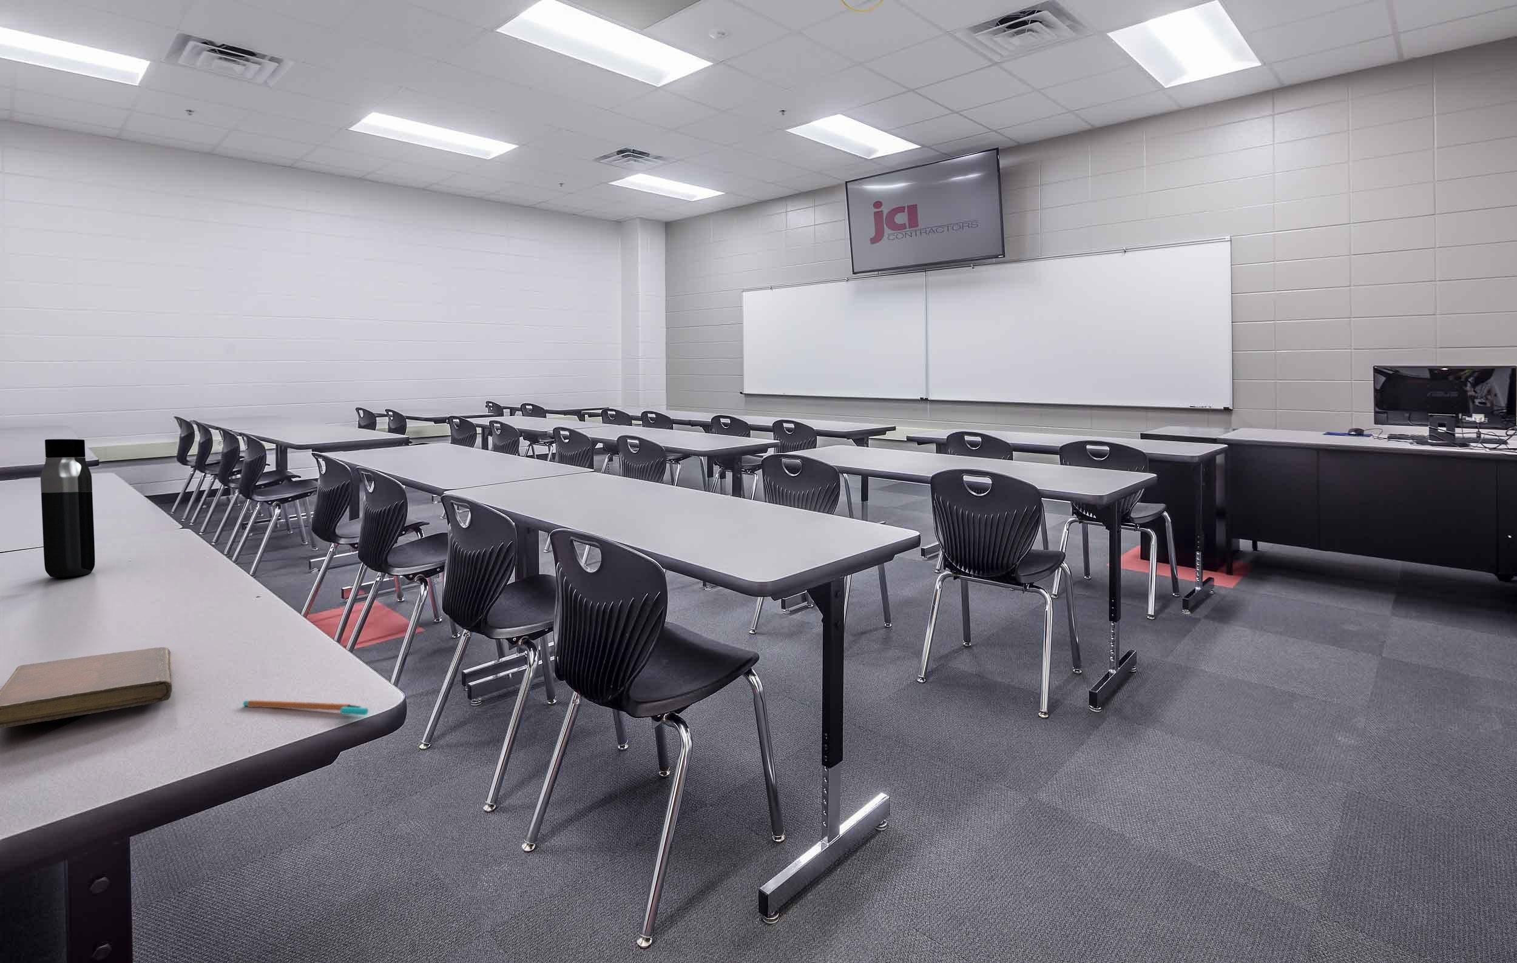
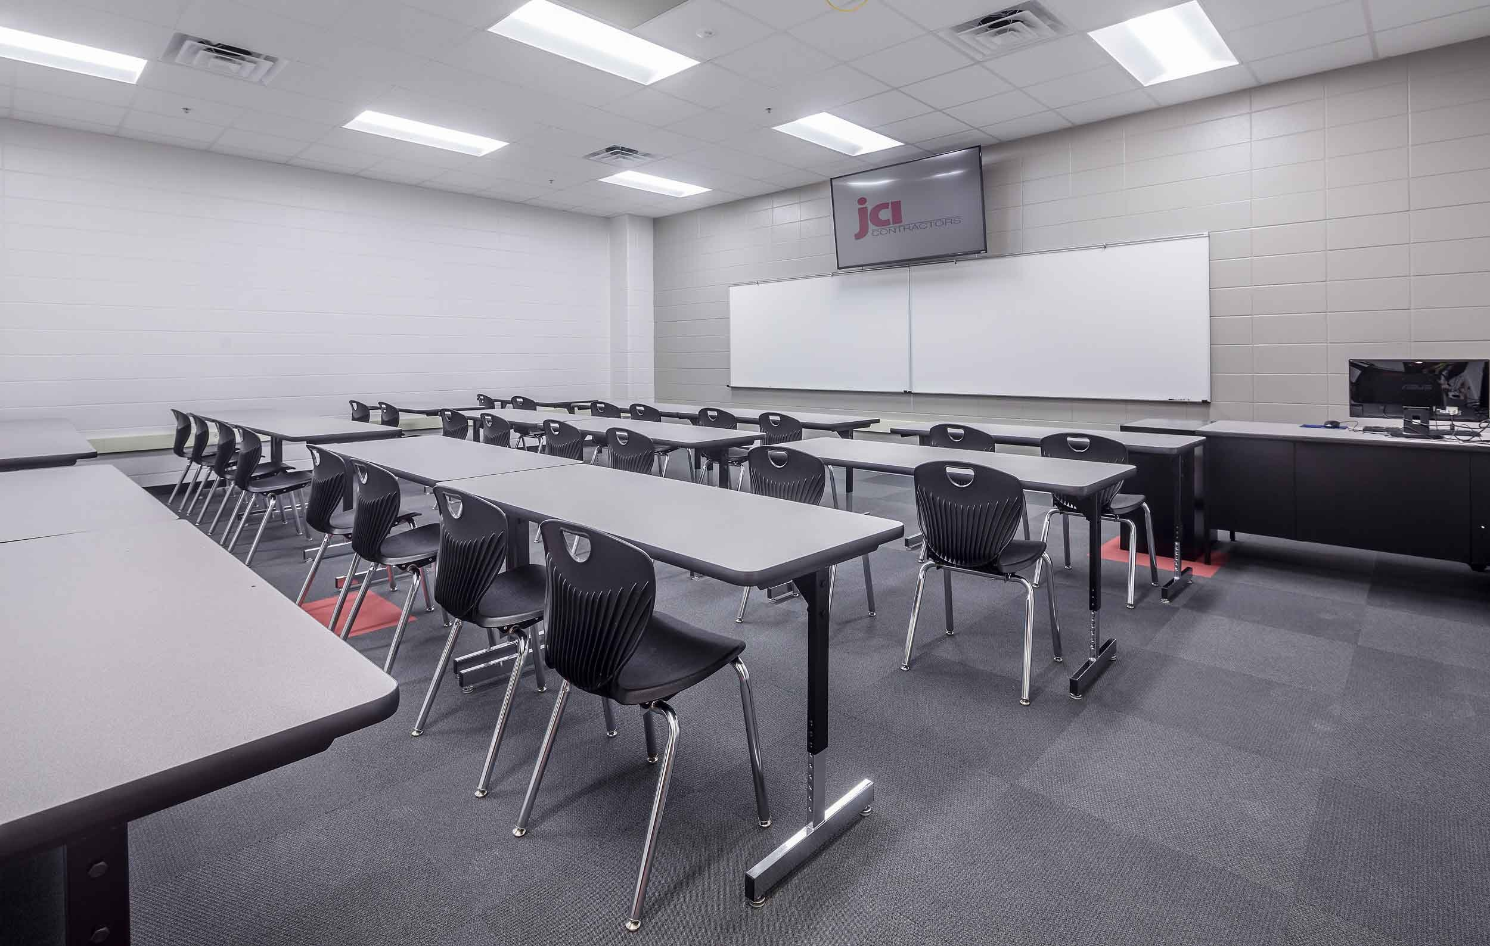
- pen [243,700,369,715]
- notebook [0,647,172,729]
- water bottle [40,439,95,578]
